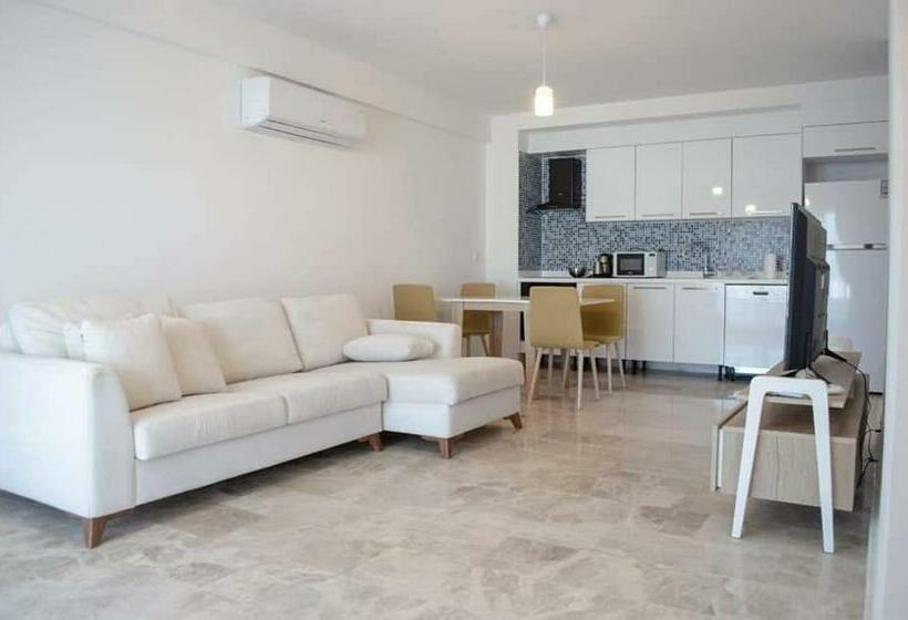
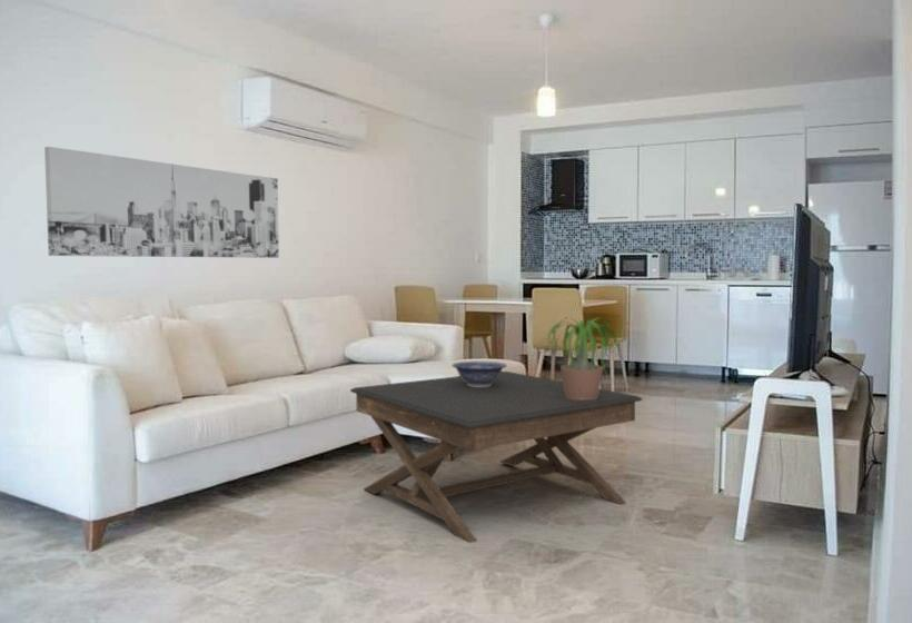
+ wall art [43,146,280,259]
+ potted plant [536,317,623,399]
+ coffee table [349,370,643,544]
+ decorative bowl [450,360,508,387]
